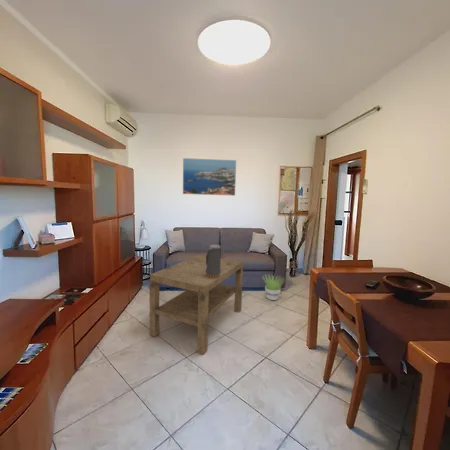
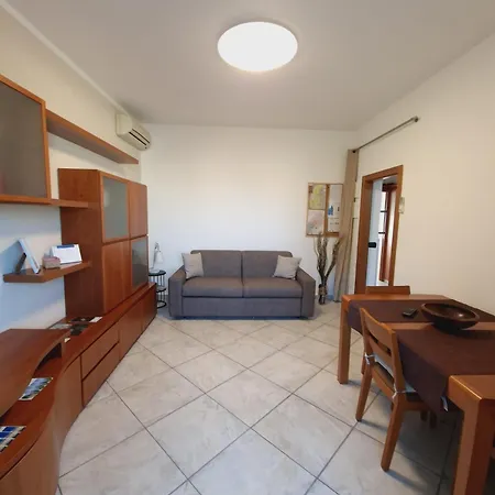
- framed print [182,157,237,197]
- coffee table [148,254,244,356]
- potted plant [262,273,287,301]
- decorative container [205,244,223,278]
